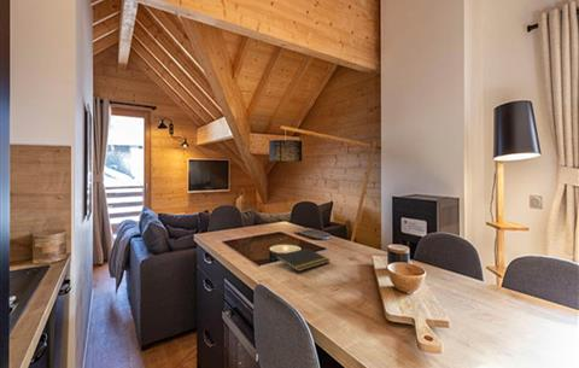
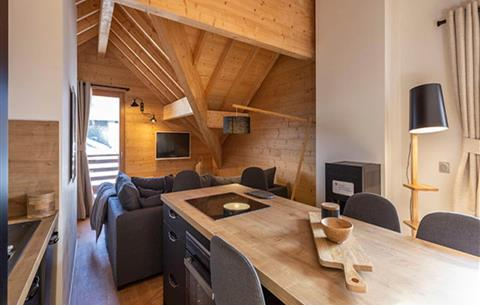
- notepad [274,247,331,273]
